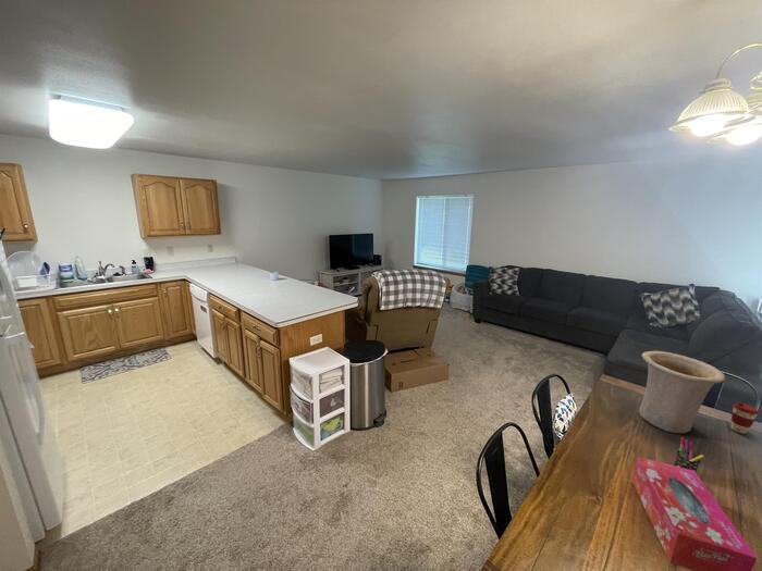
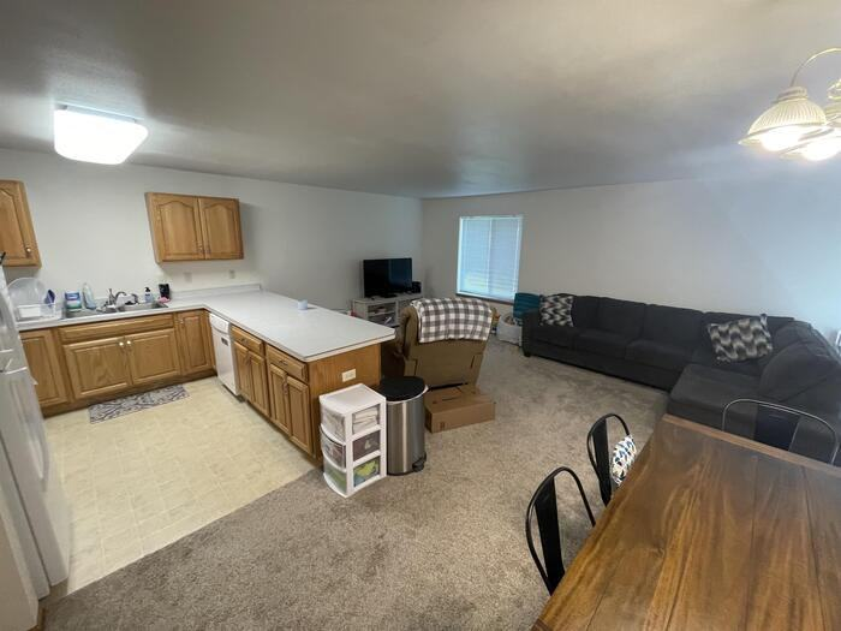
- vase [638,350,726,435]
- tissue box [631,456,758,571]
- coffee cup [730,401,760,435]
- pen holder [673,436,705,474]
